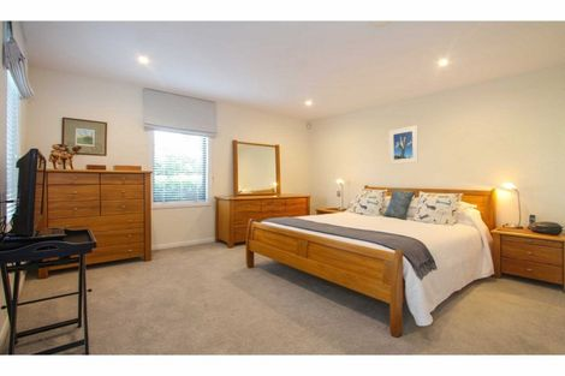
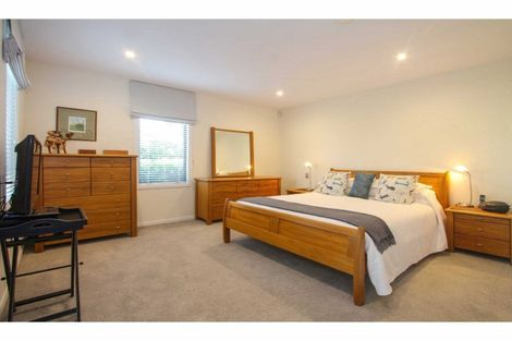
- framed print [388,124,420,166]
